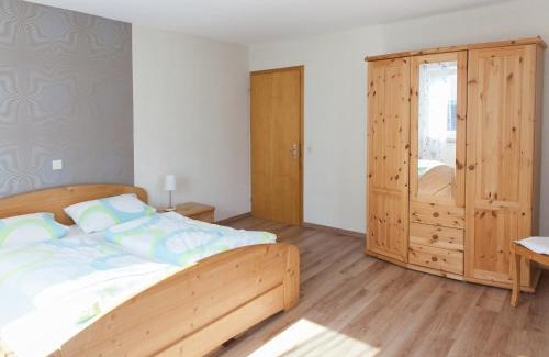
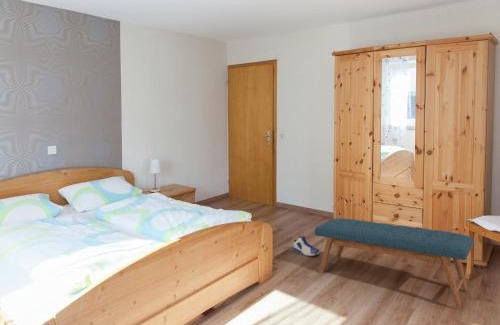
+ sneaker [291,235,321,257]
+ bench [314,217,475,307]
